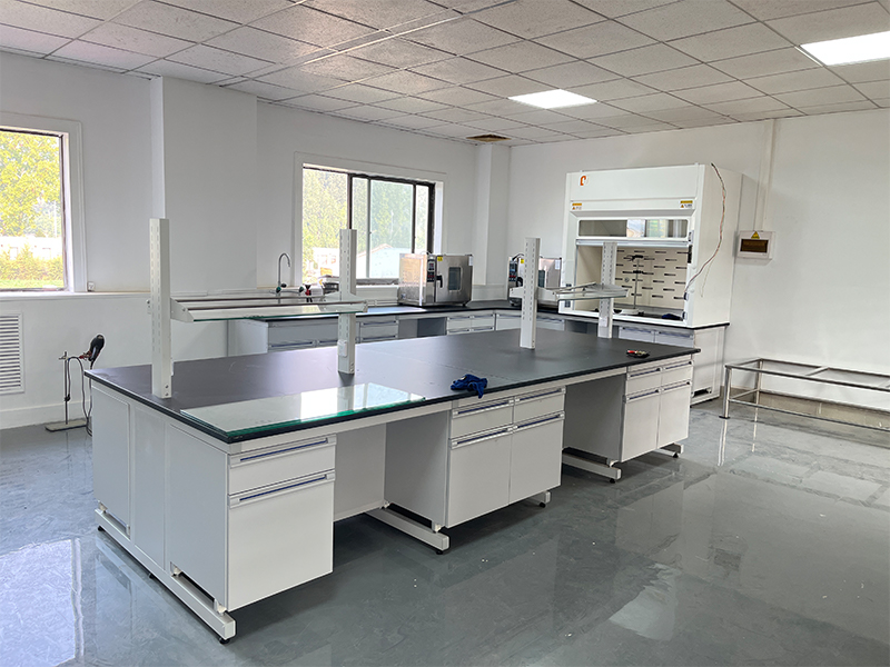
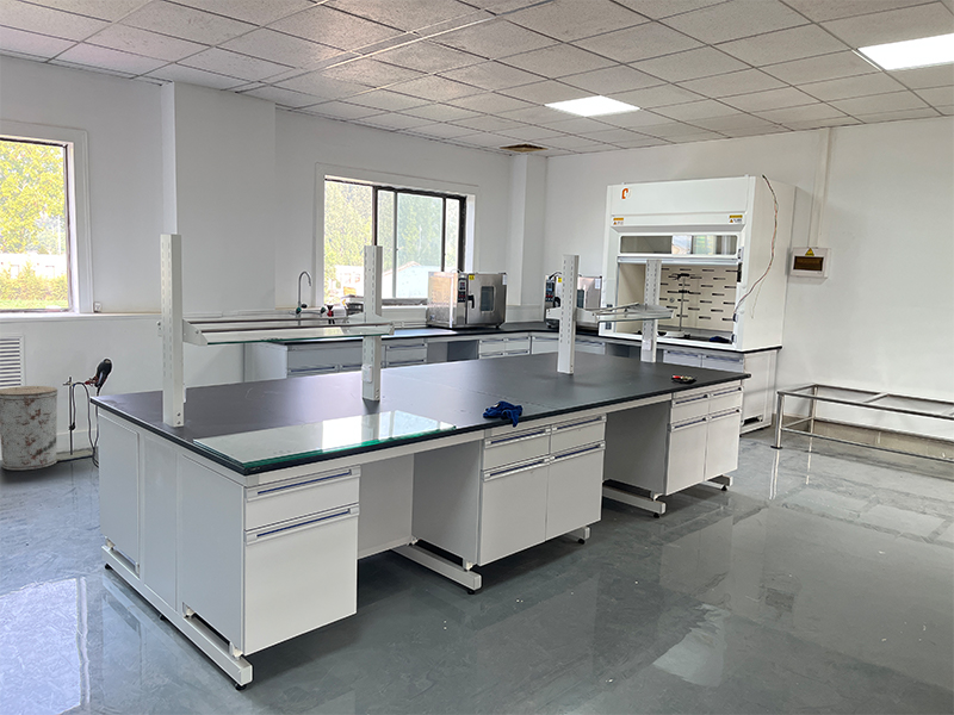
+ trash can [0,385,58,472]
